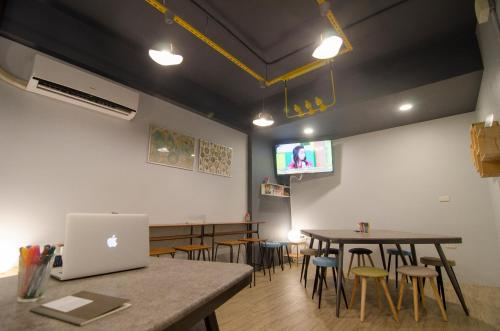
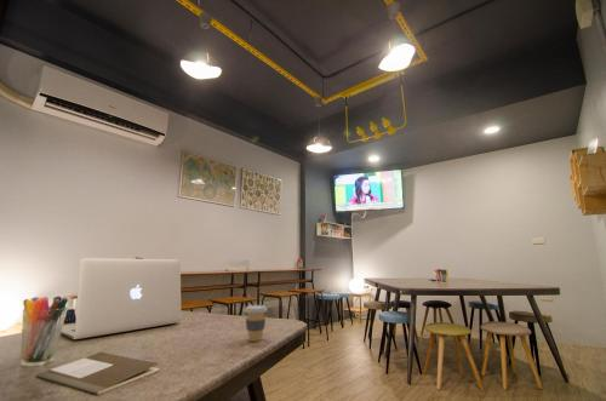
+ coffee cup [244,304,268,343]
